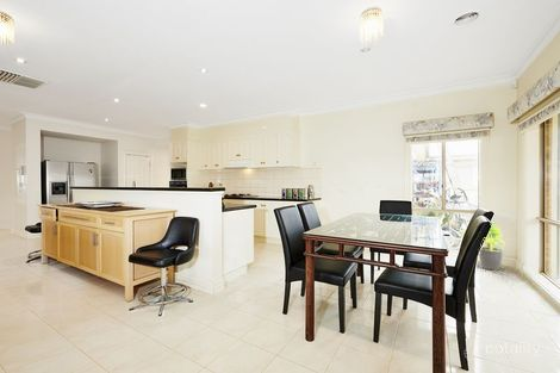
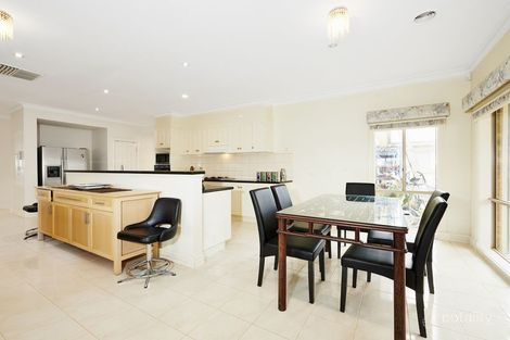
- potted plant [478,223,506,272]
